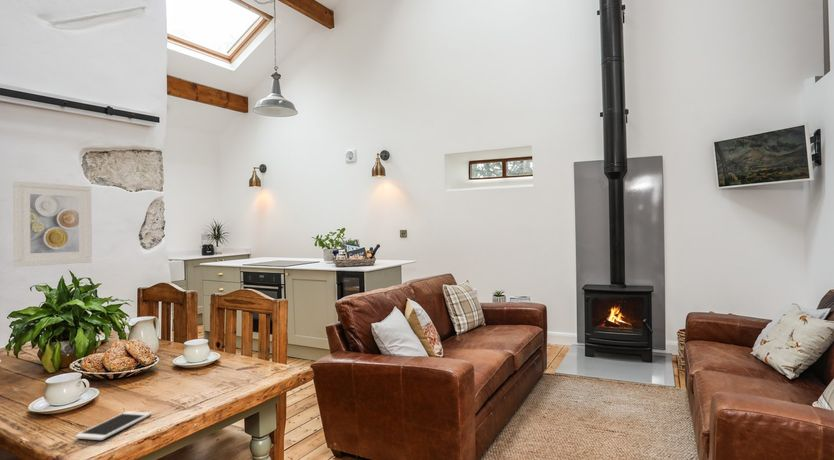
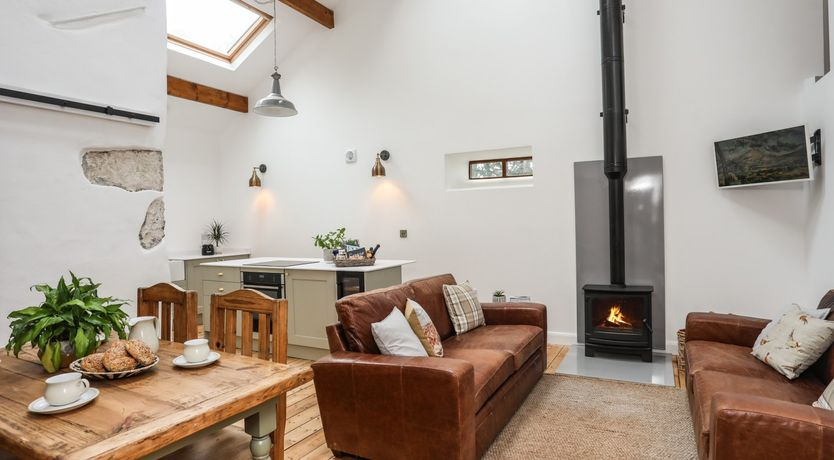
- cell phone [74,410,153,441]
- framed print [12,179,93,268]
